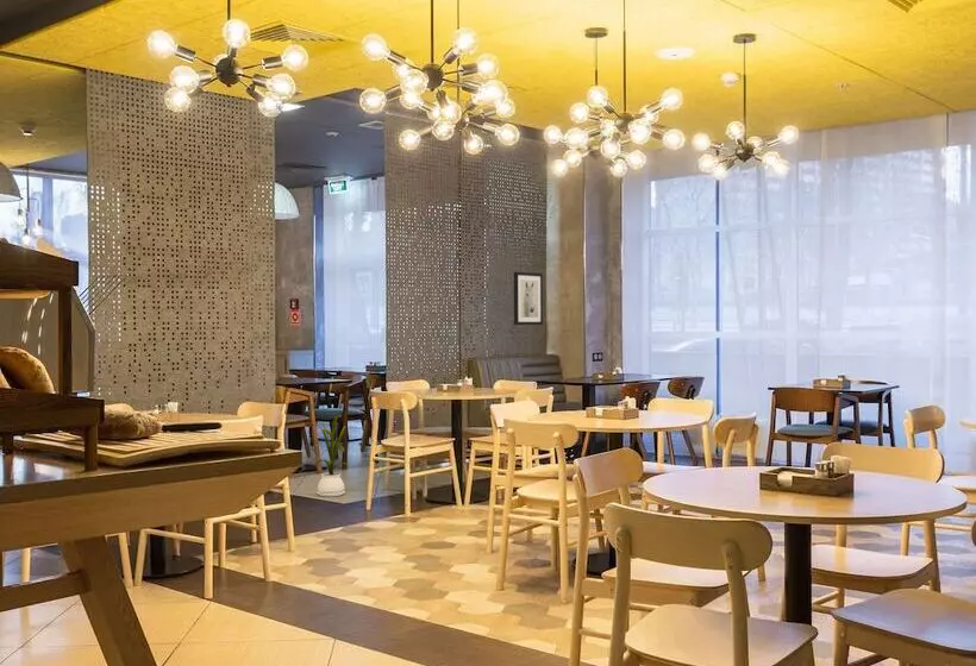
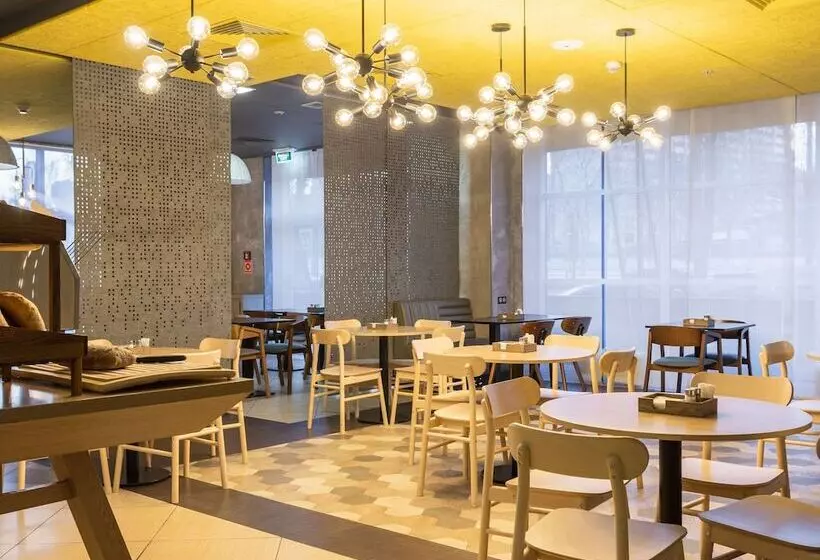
- wall art [513,271,544,326]
- house plant [309,413,350,498]
